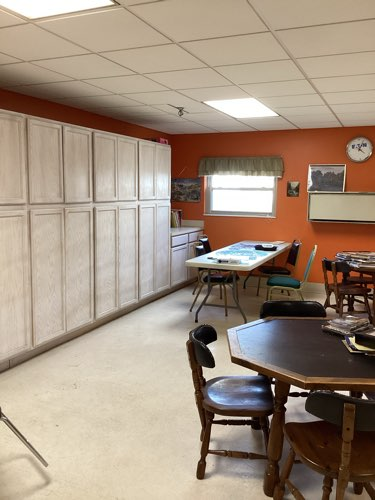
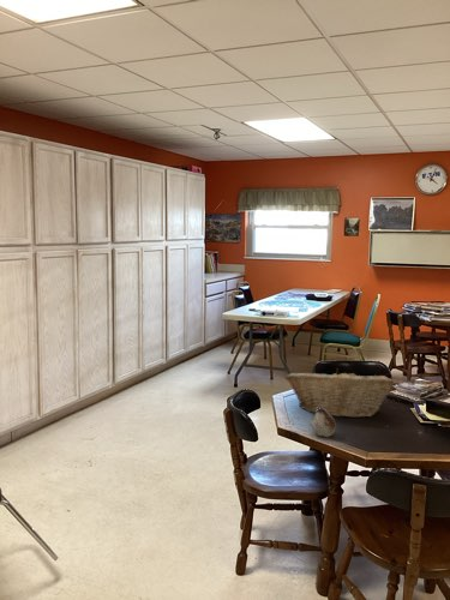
+ fruit [310,407,337,438]
+ fruit basket [283,368,396,419]
